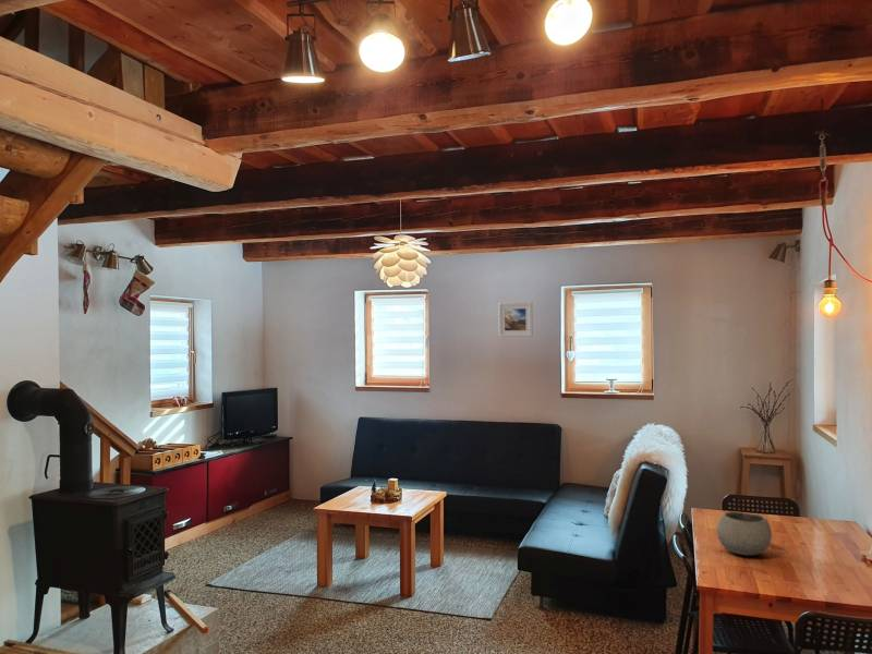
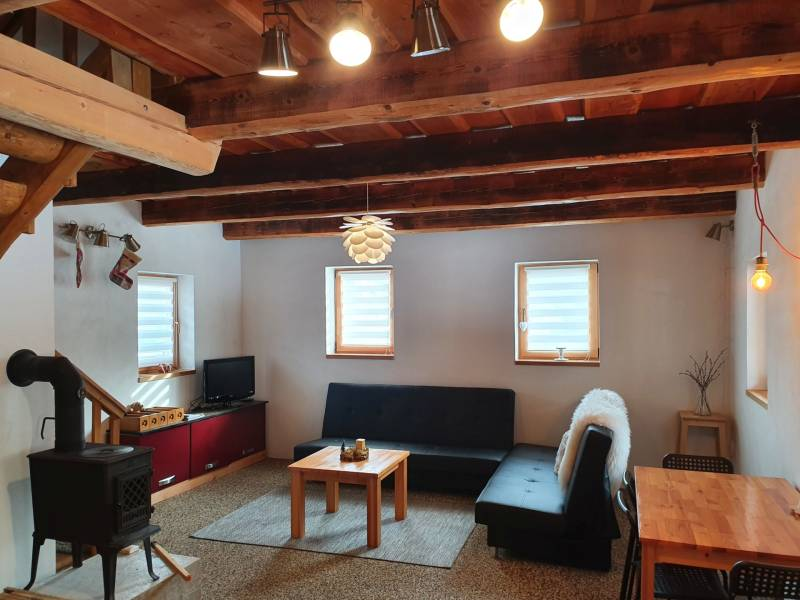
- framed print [497,301,534,338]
- bowl [715,510,773,557]
